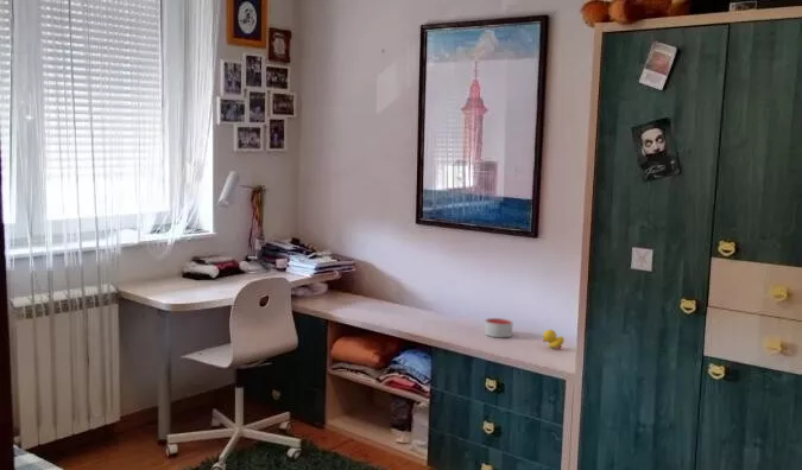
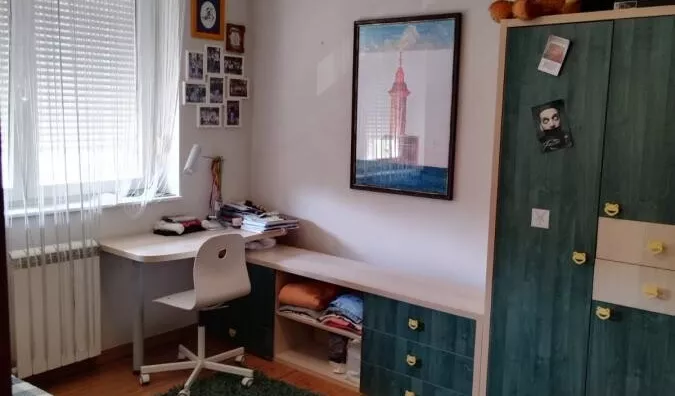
- duck [542,329,566,350]
- candle [484,317,514,338]
